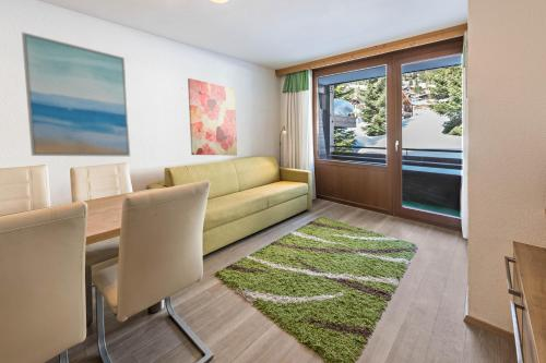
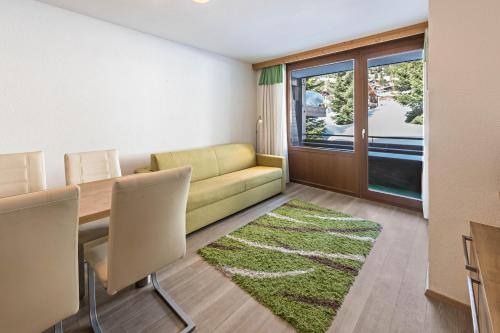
- wall art [21,31,131,157]
- wall art [187,77,238,157]
